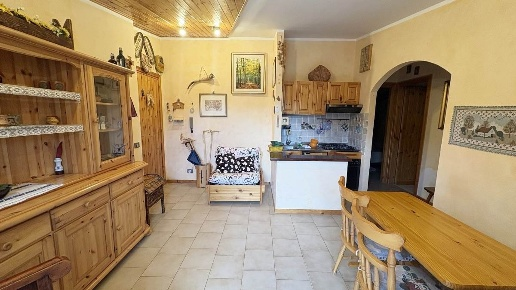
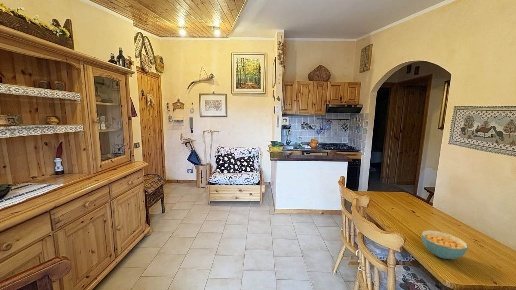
+ cereal bowl [421,229,468,260]
